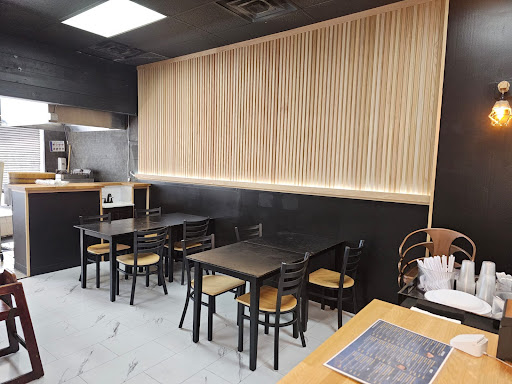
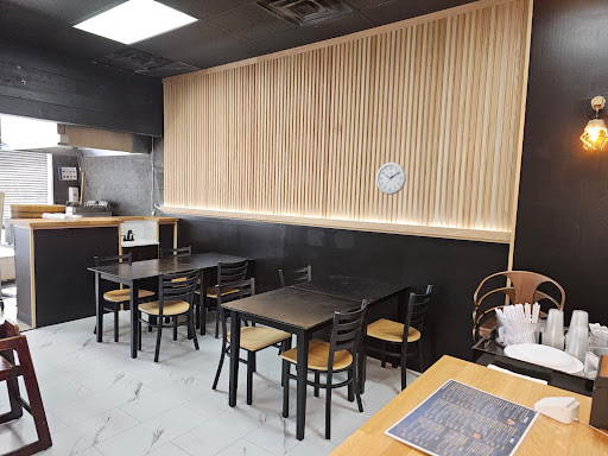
+ wall clock [375,162,407,196]
